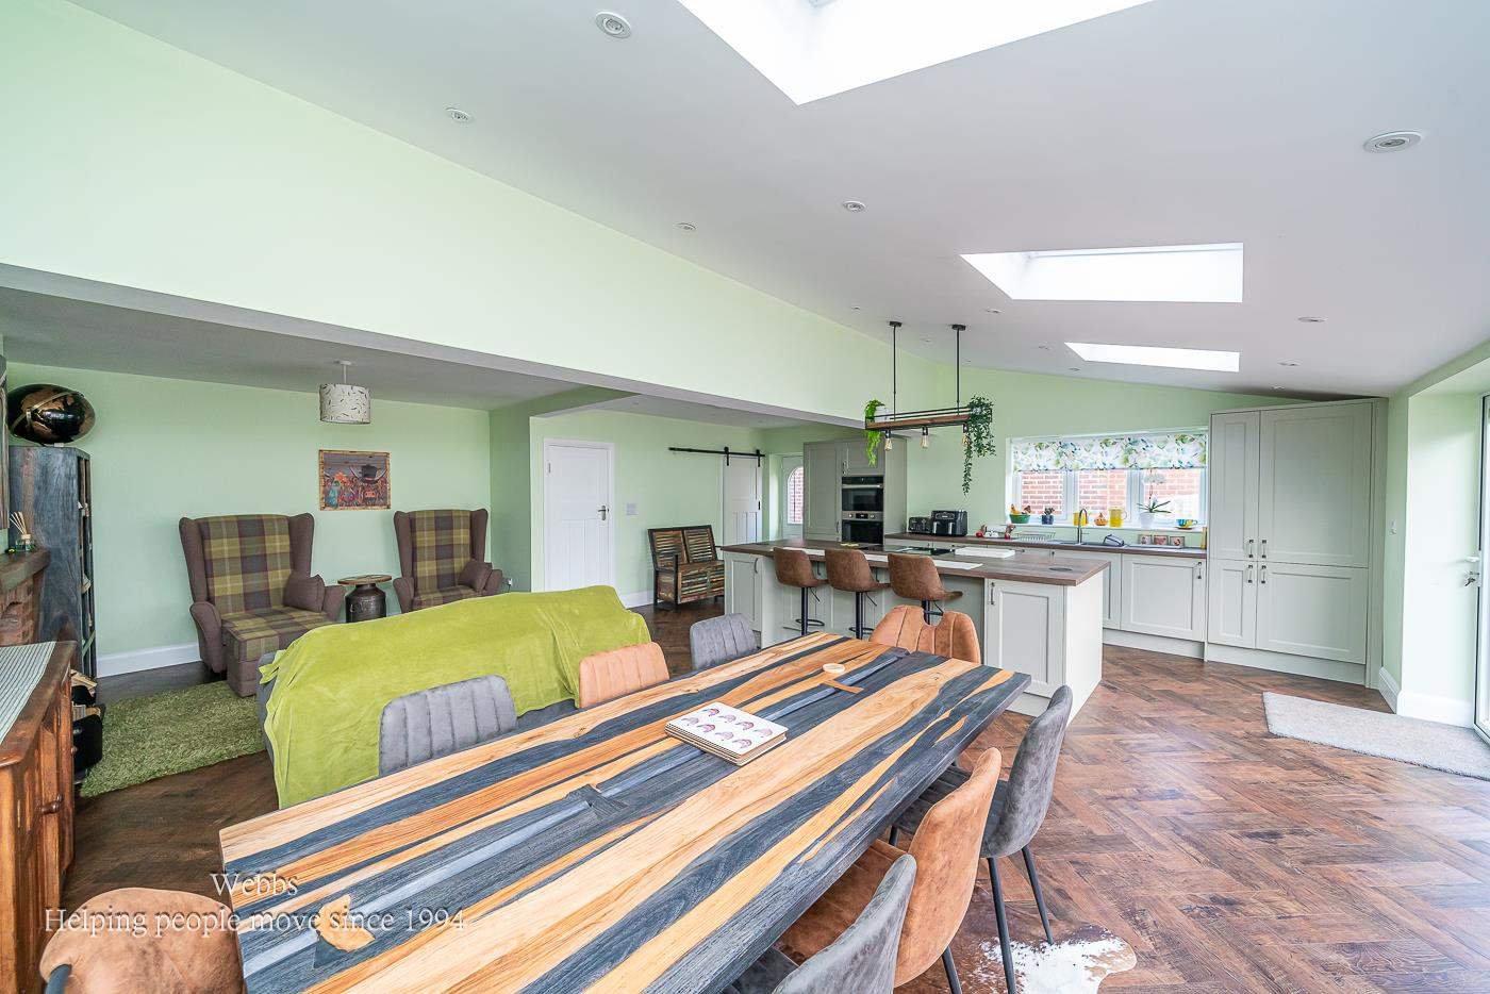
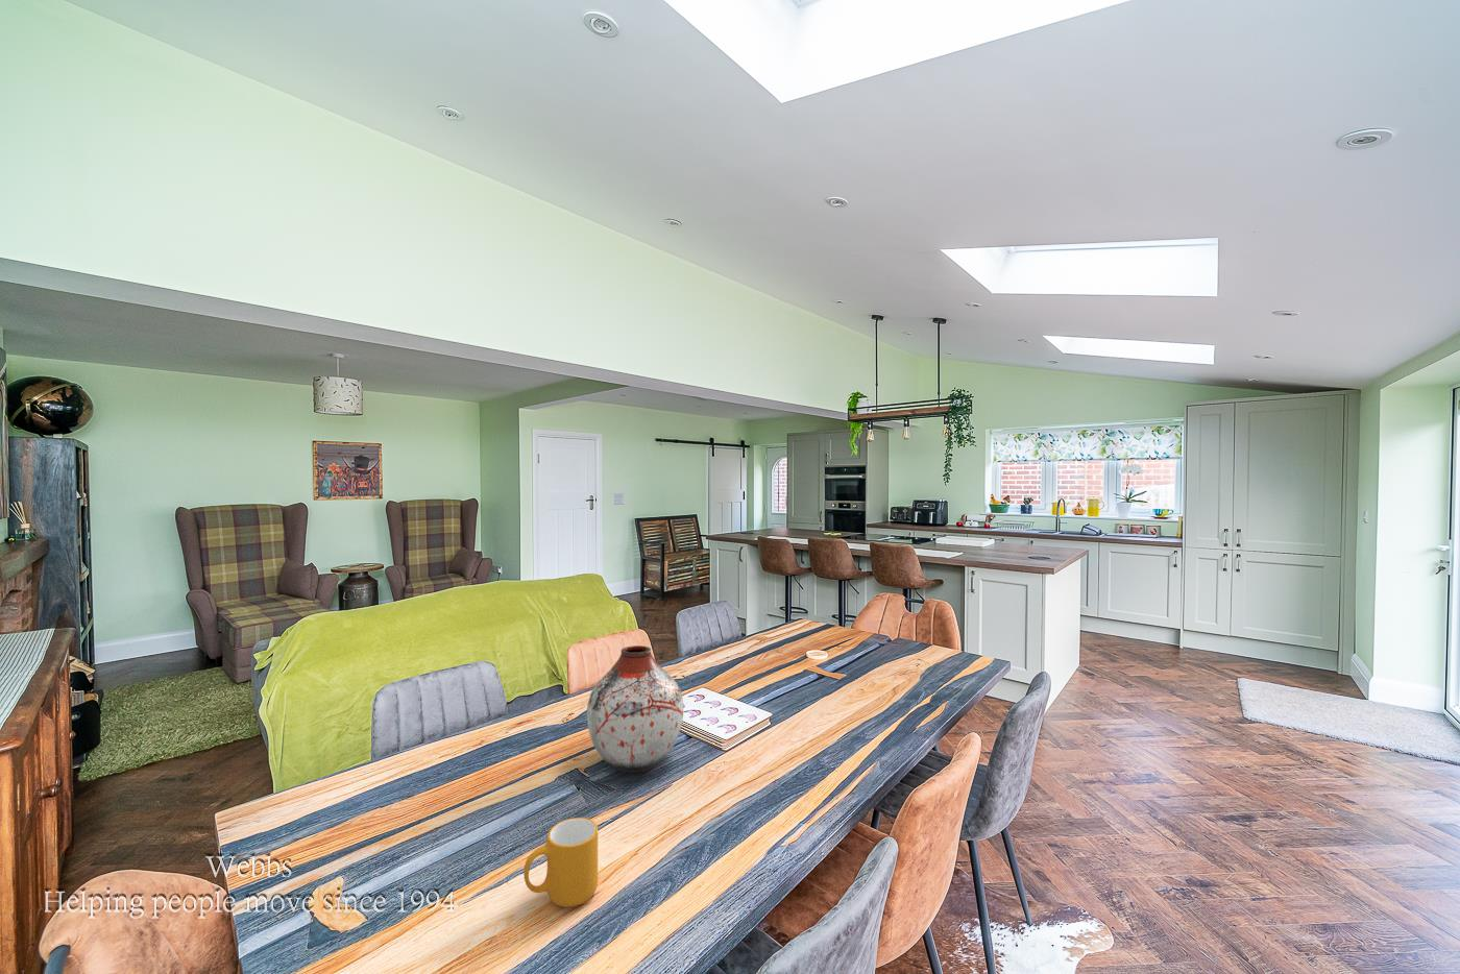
+ vase [586,645,684,774]
+ mug [523,816,599,909]
